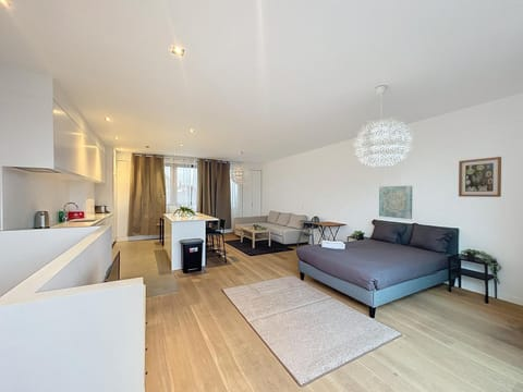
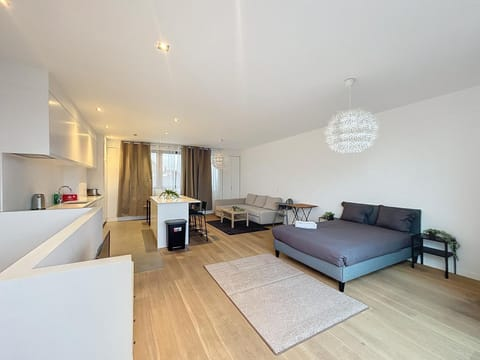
- wall art [458,156,502,198]
- wall art [378,185,413,220]
